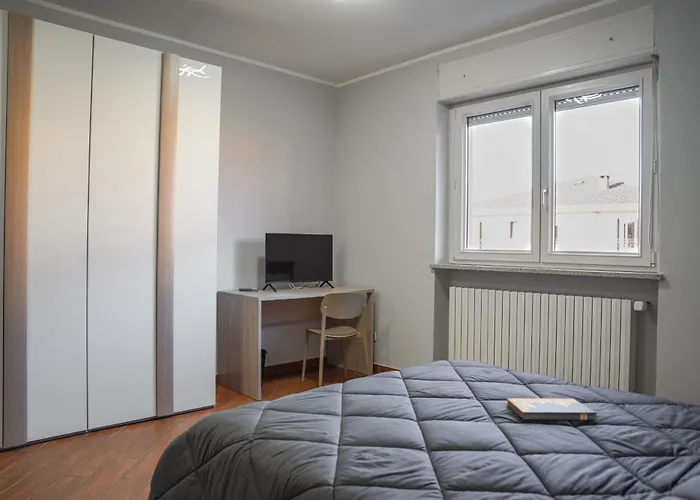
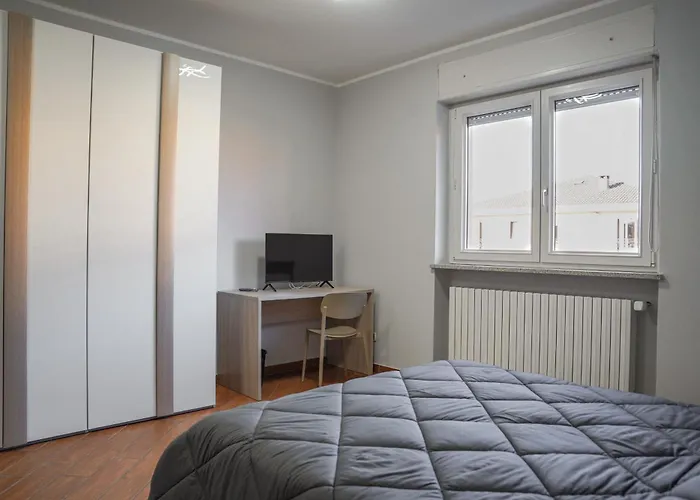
- hardcover book [506,397,597,421]
